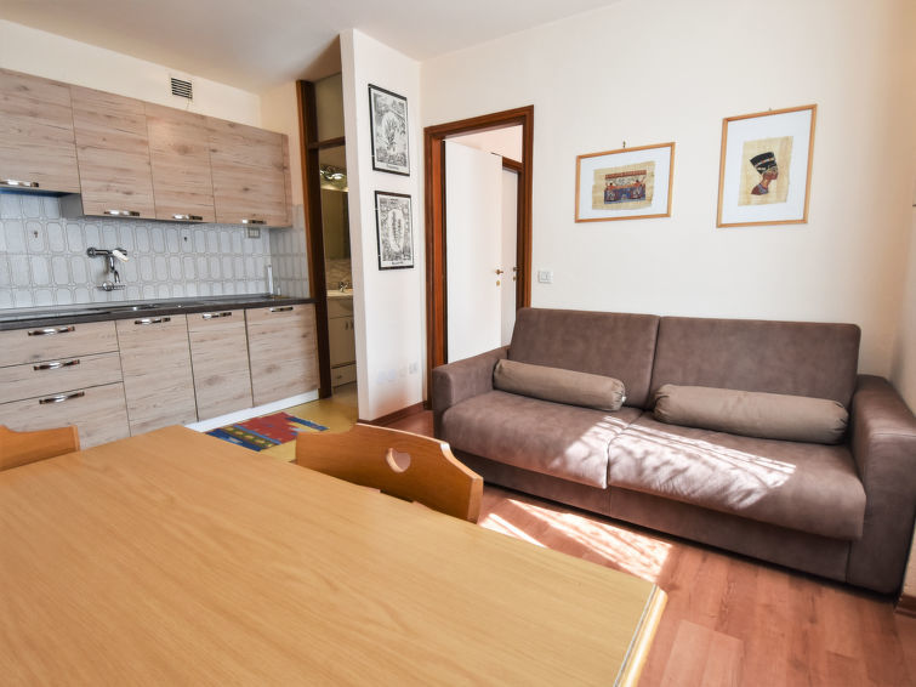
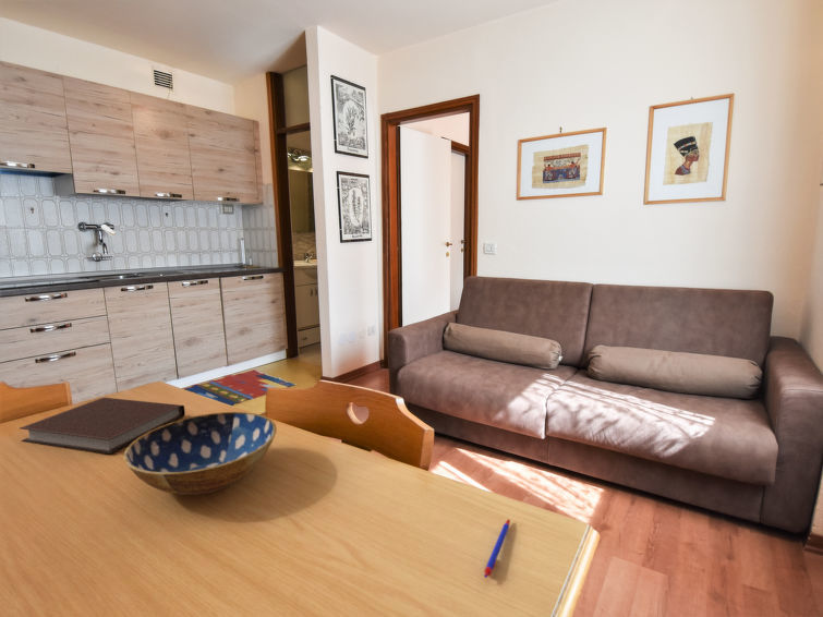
+ notebook [19,397,186,455]
+ pen [483,518,511,579]
+ bowl [122,411,278,496]
